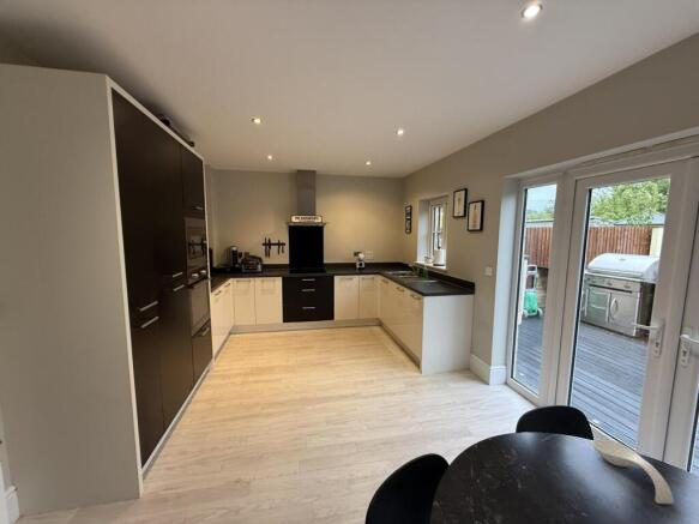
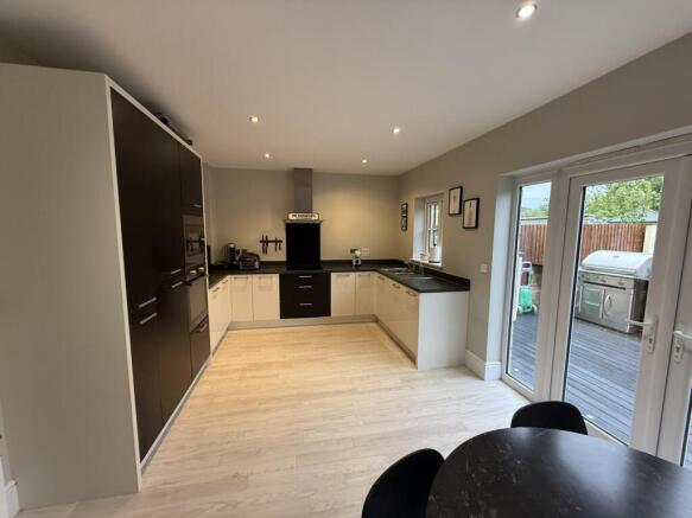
- spoon rest [591,438,675,505]
